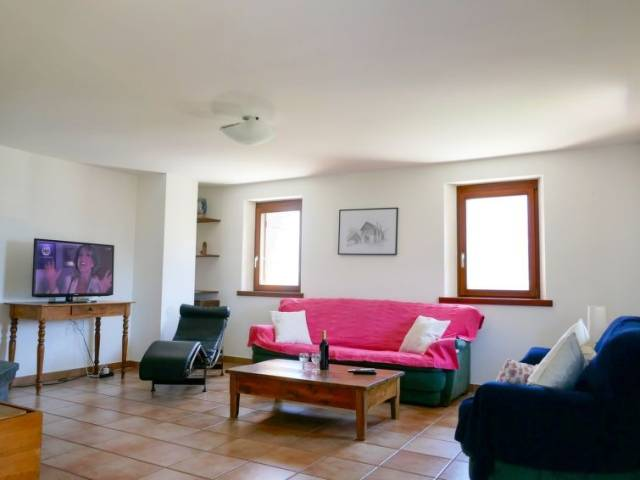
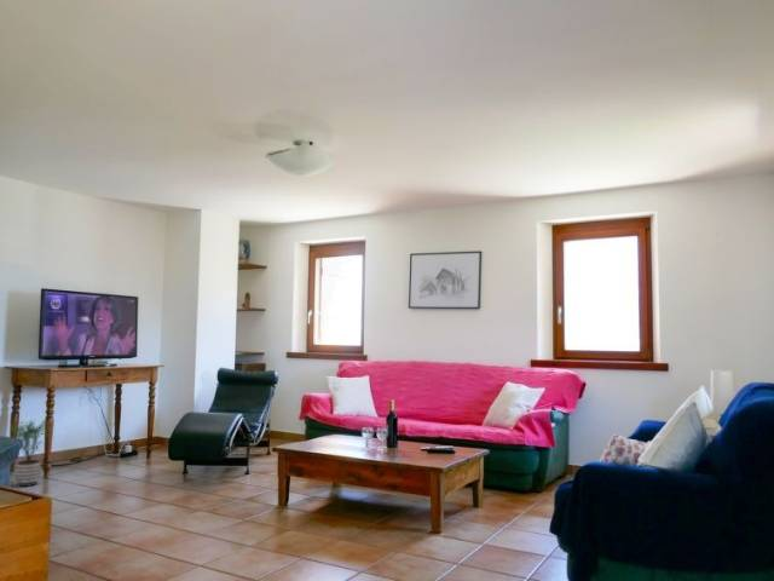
+ potted plant [5,418,52,488]
